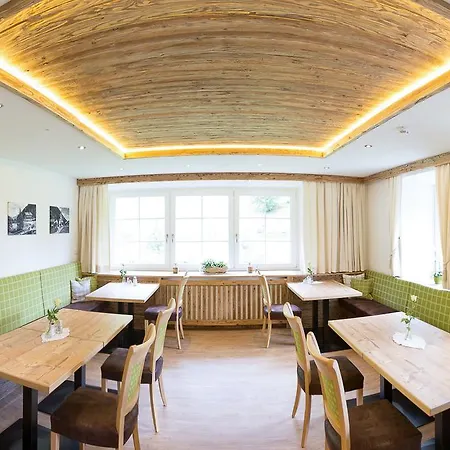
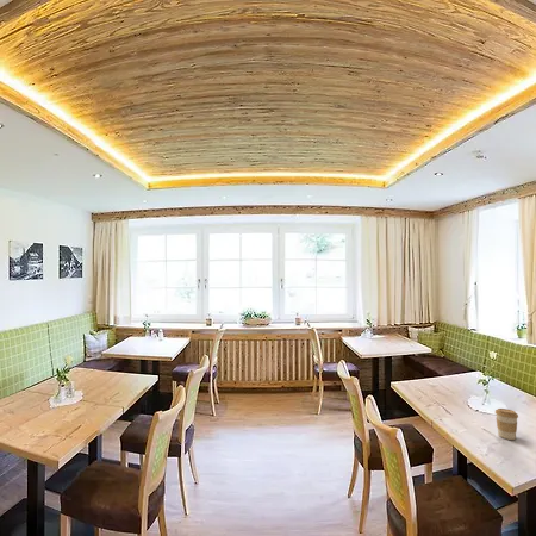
+ coffee cup [494,407,519,441]
